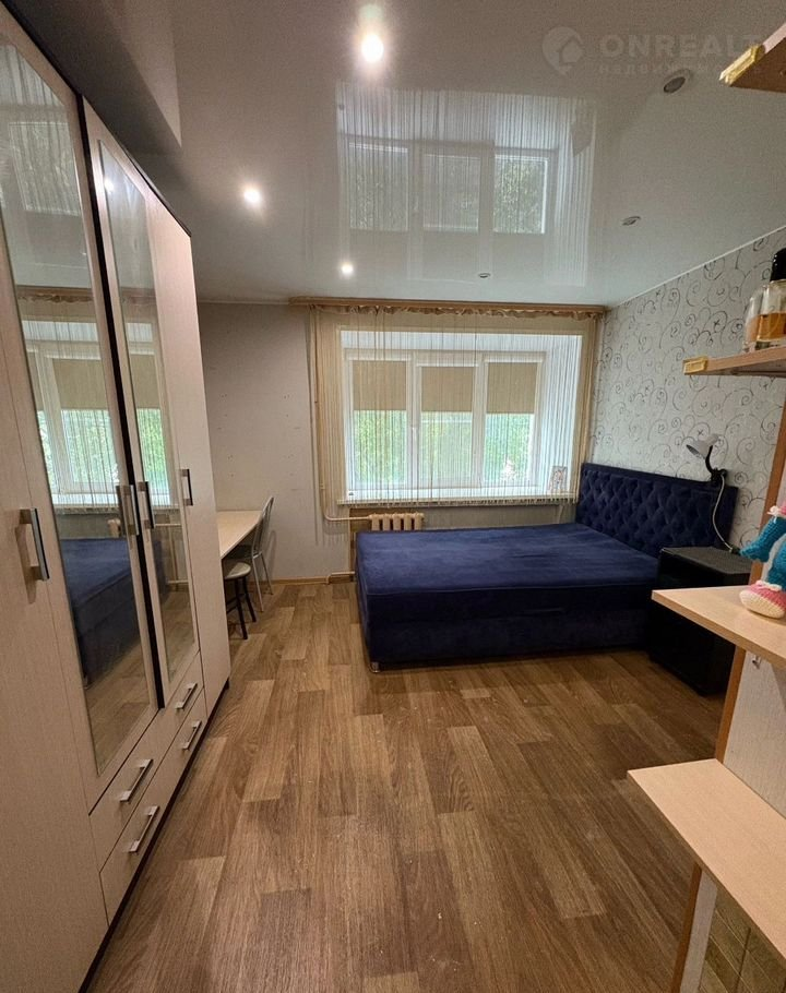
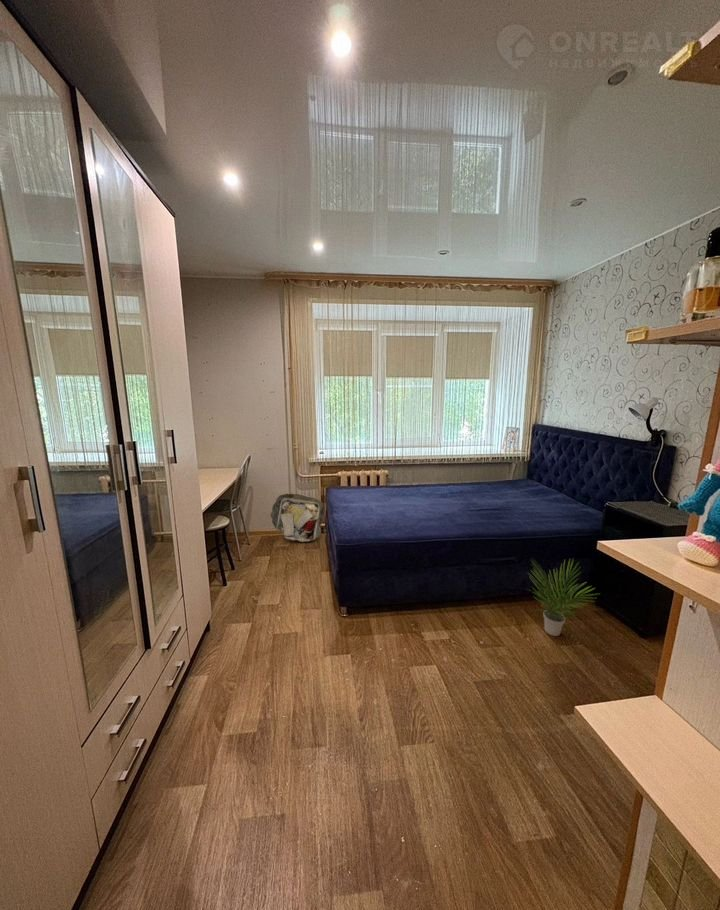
+ laundry basket [270,493,325,543]
+ potted plant [525,557,600,637]
